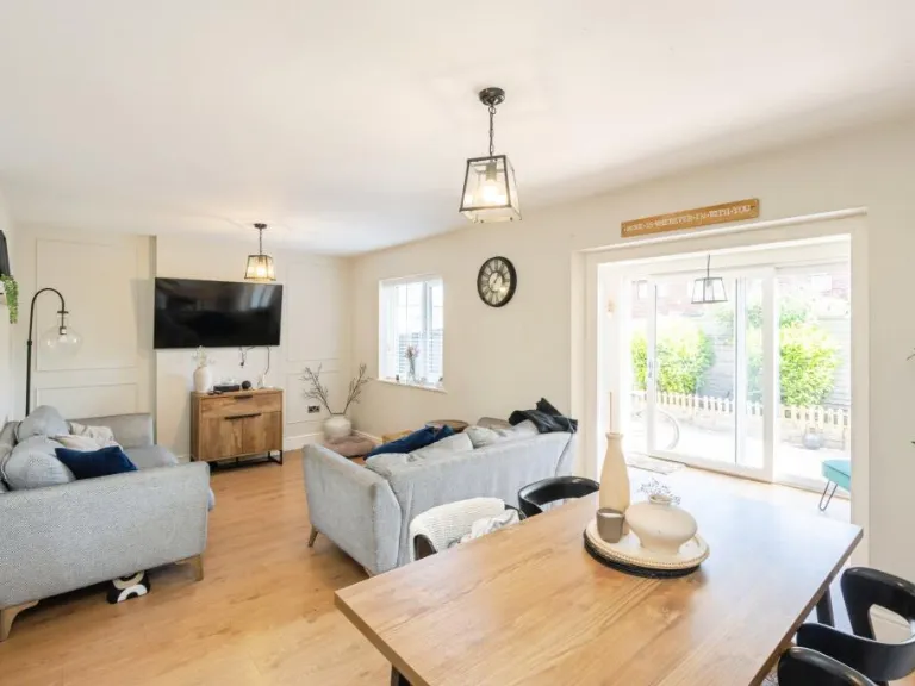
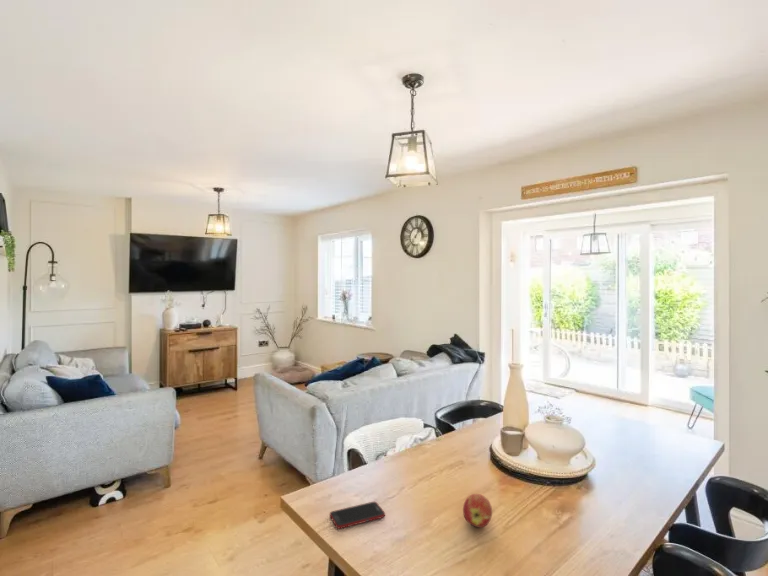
+ cell phone [329,501,386,530]
+ apple [462,493,493,528]
